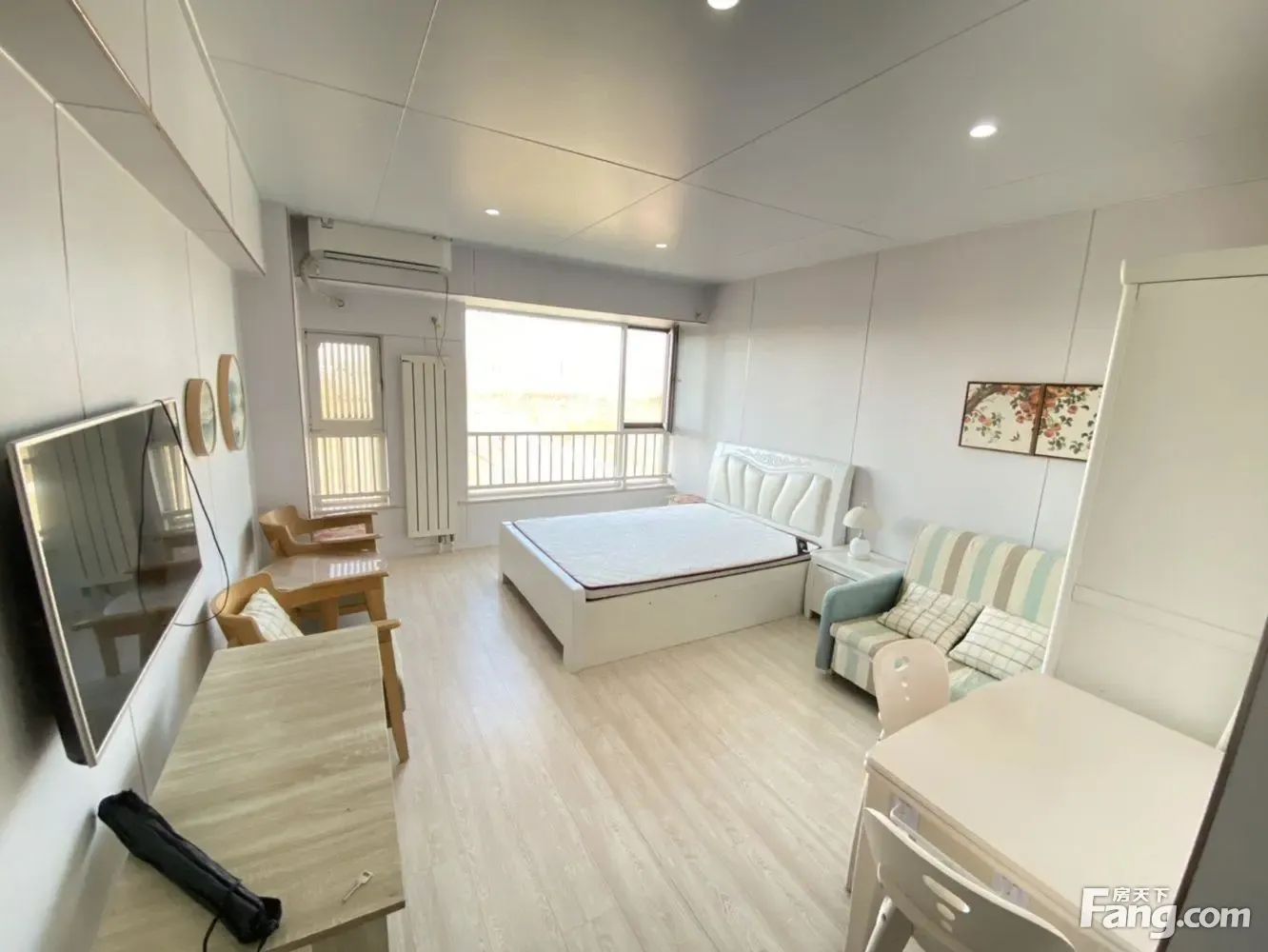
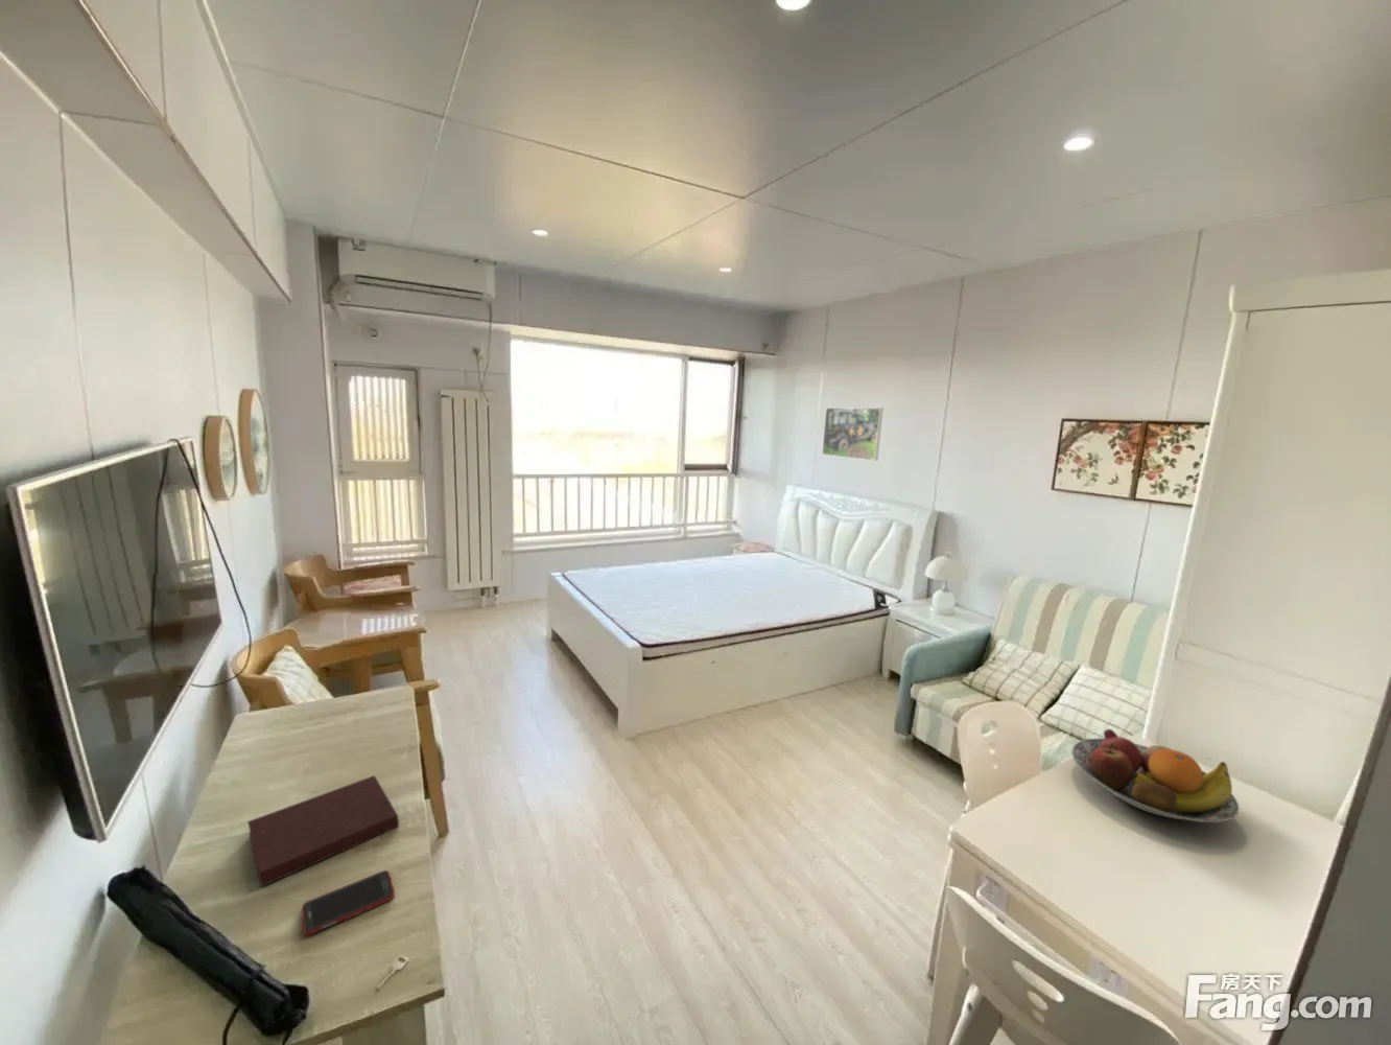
+ fruit bowl [1071,729,1241,823]
+ notebook [247,774,400,887]
+ cell phone [301,869,396,936]
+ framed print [821,406,884,462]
